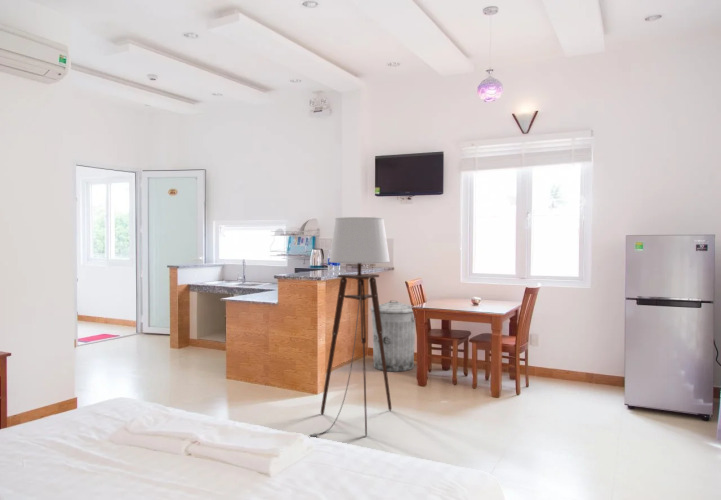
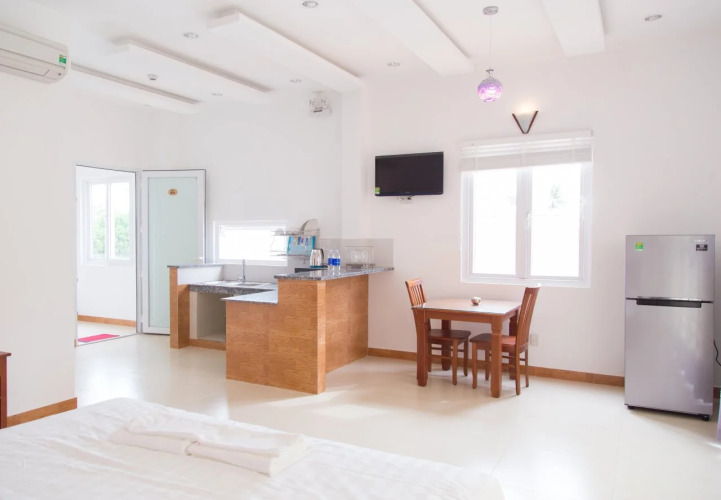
- floor lamp [309,216,393,438]
- trash can [370,299,416,373]
